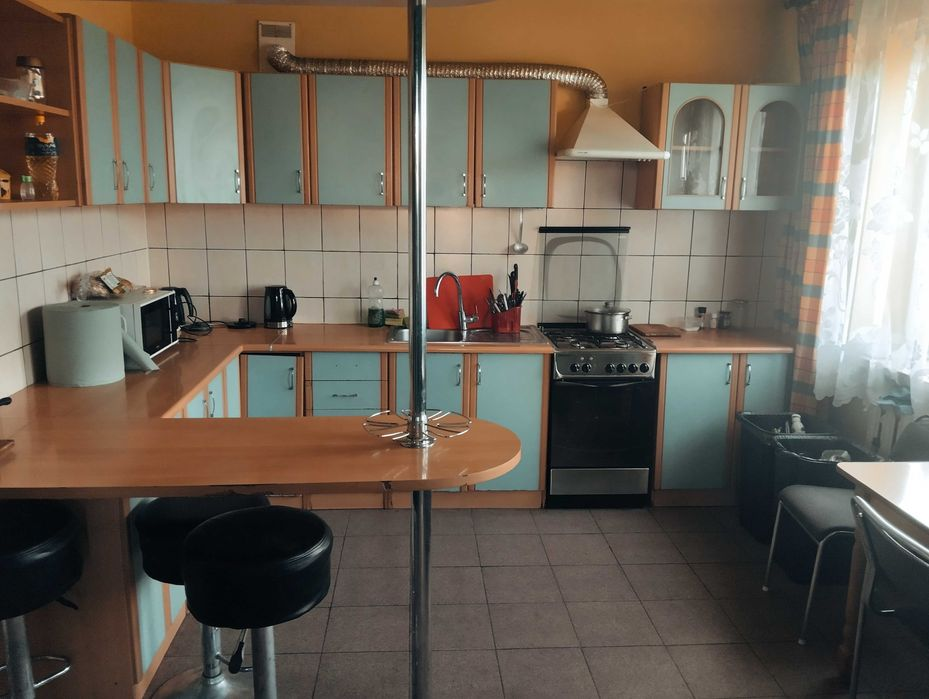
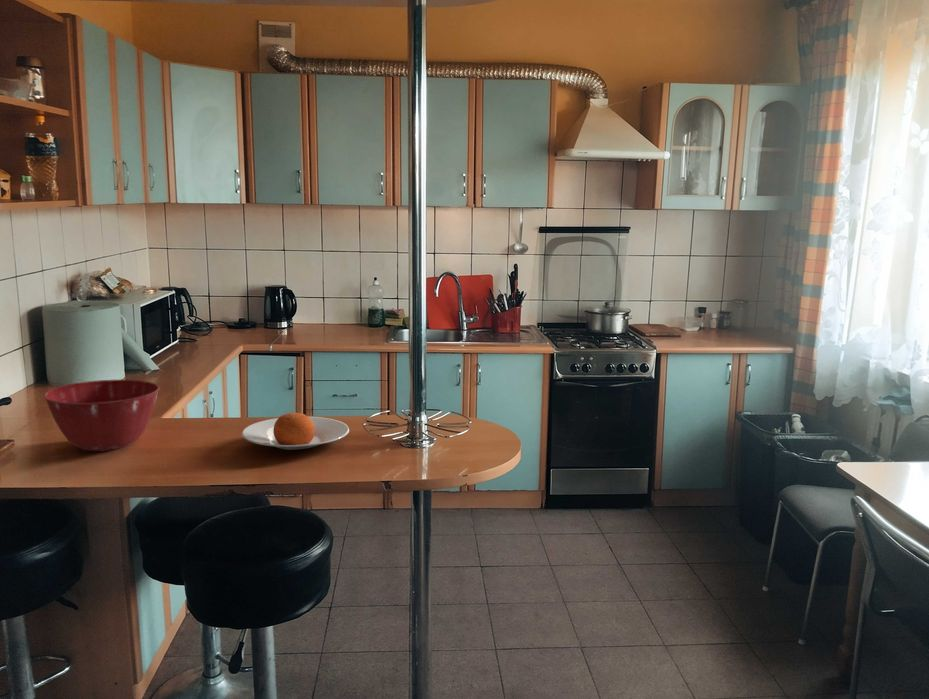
+ mixing bowl [43,379,160,452]
+ plate [241,412,350,451]
